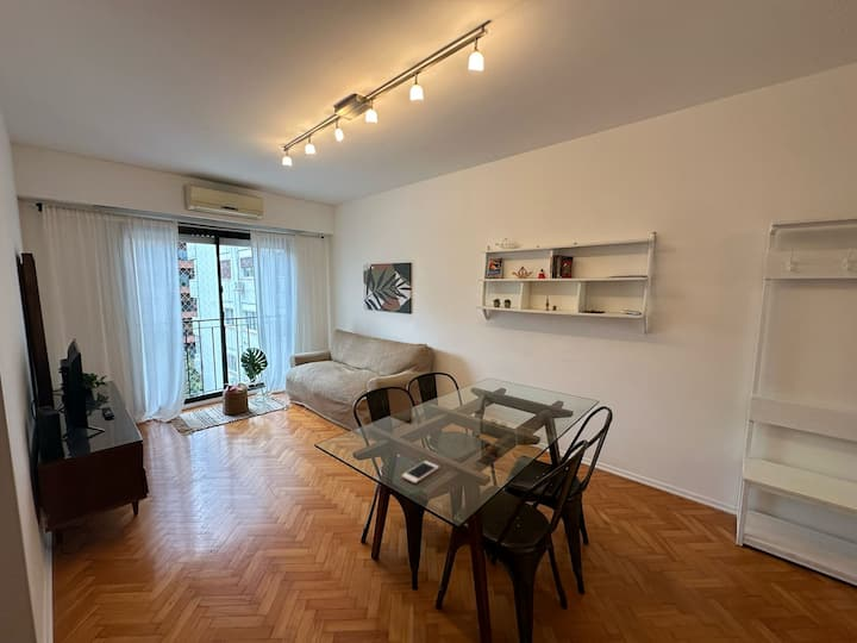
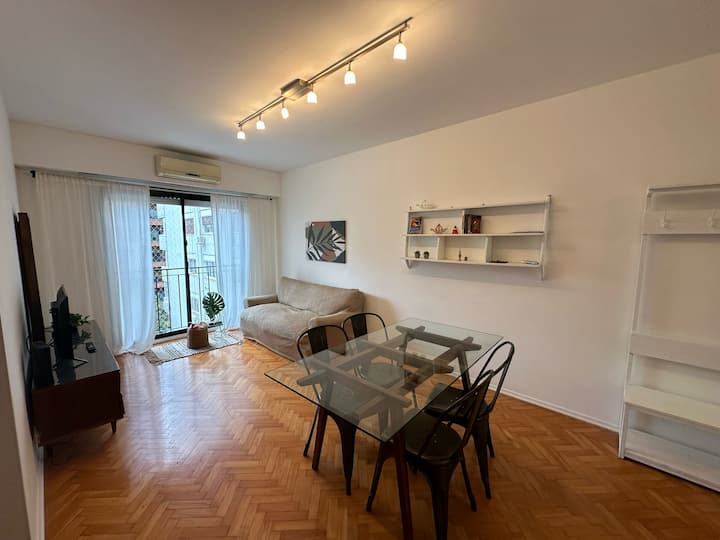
- cell phone [401,460,440,485]
